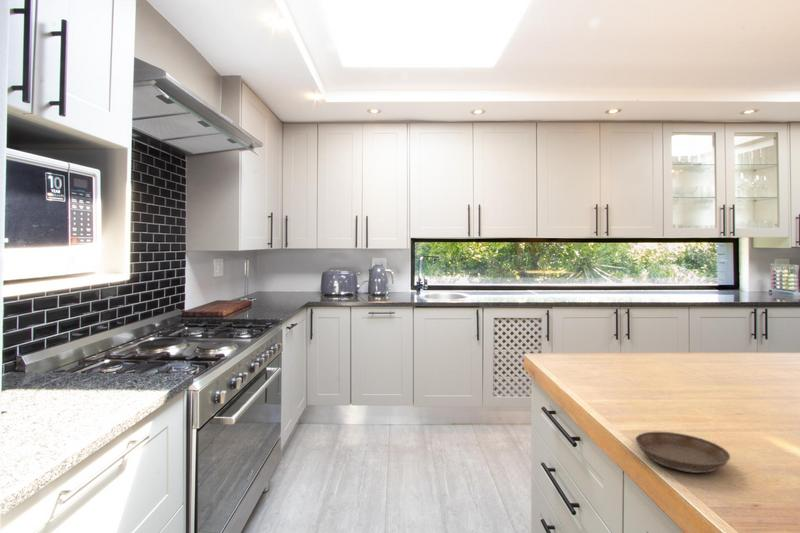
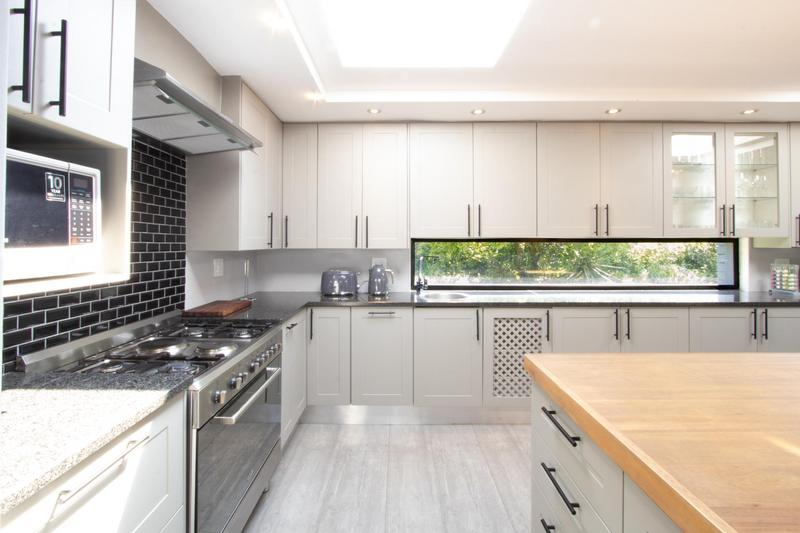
- saucer [634,431,731,474]
